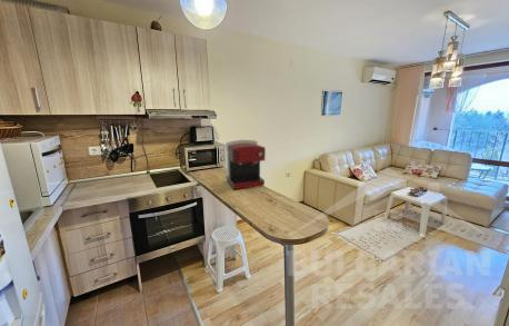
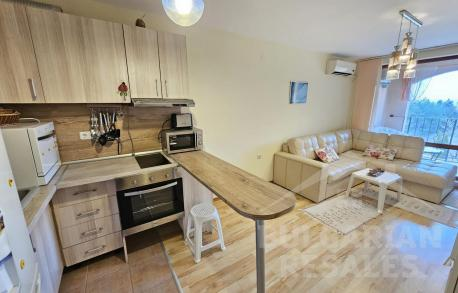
- coffee maker [224,139,267,190]
